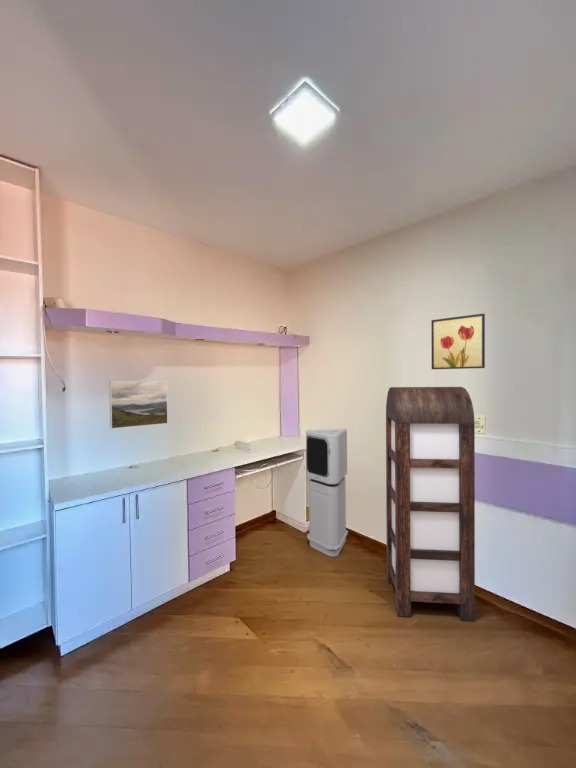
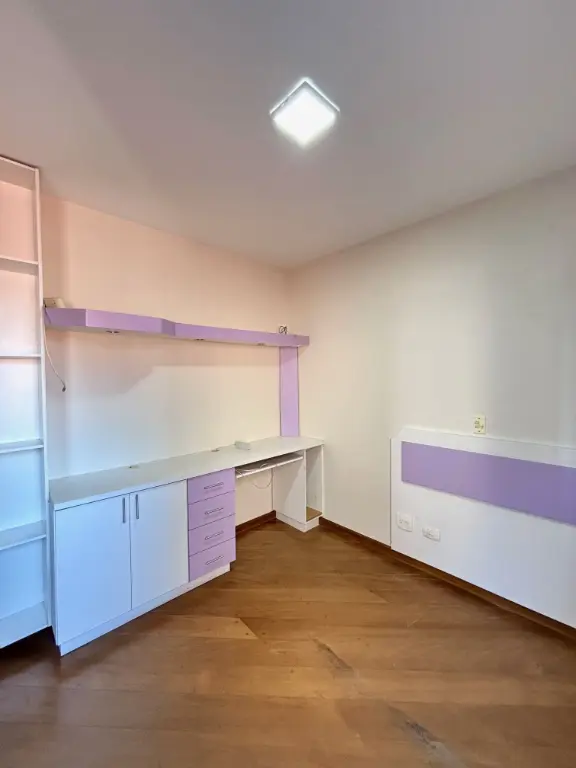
- wall art [430,313,486,370]
- bookshelf [385,386,476,622]
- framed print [108,380,169,430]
- air purifier [305,428,349,558]
